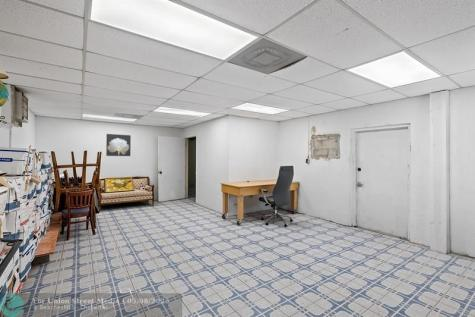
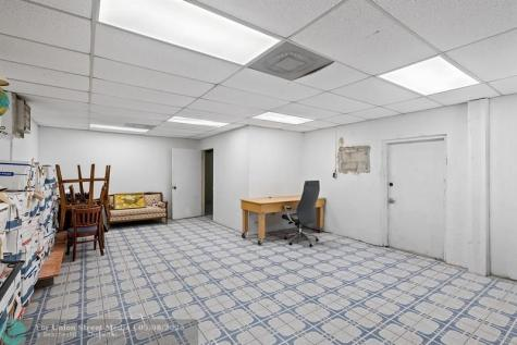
- wall art [105,133,132,157]
